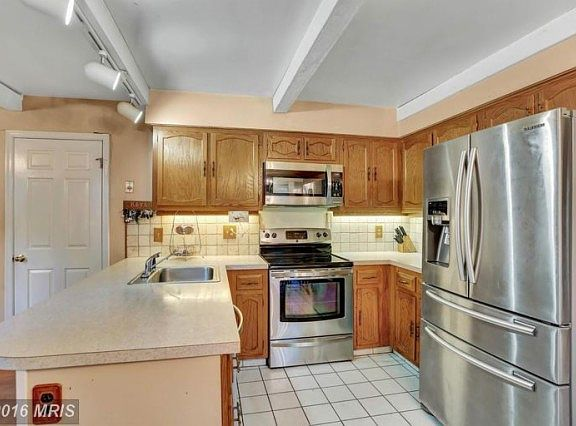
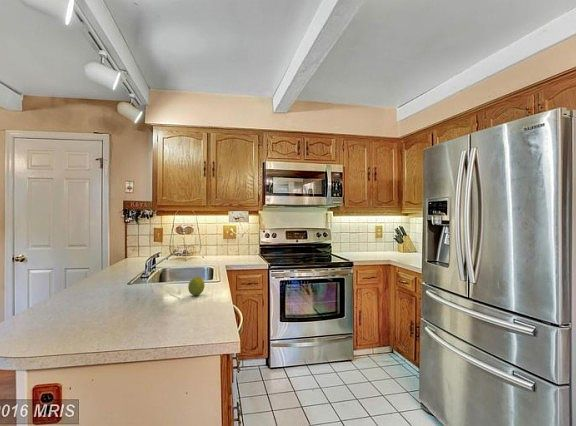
+ fruit [187,276,206,296]
